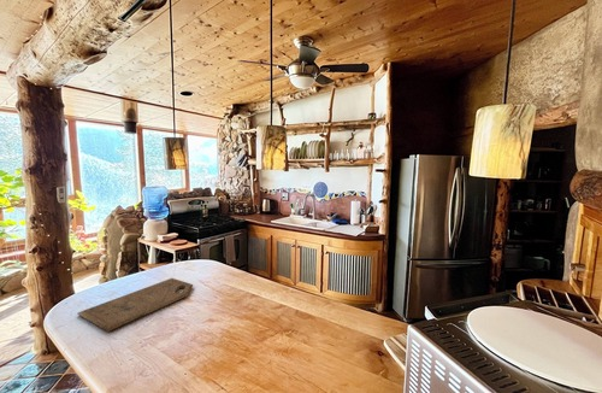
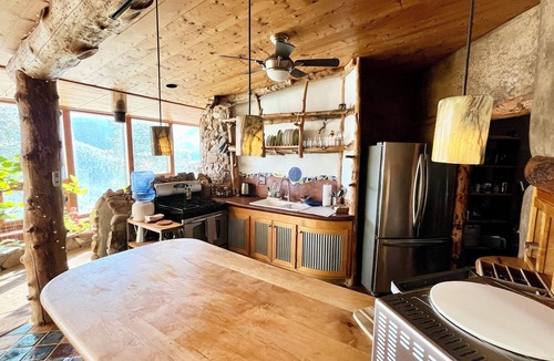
- cutting board [76,277,194,333]
